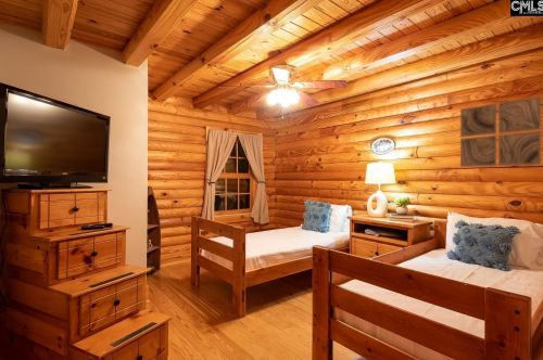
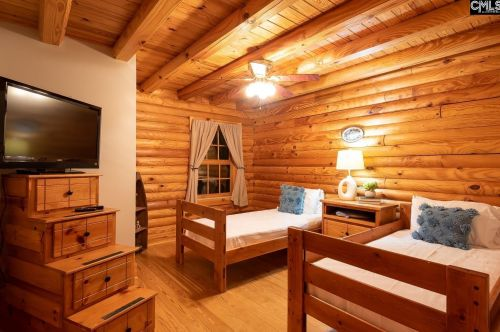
- wall art [459,95,542,168]
